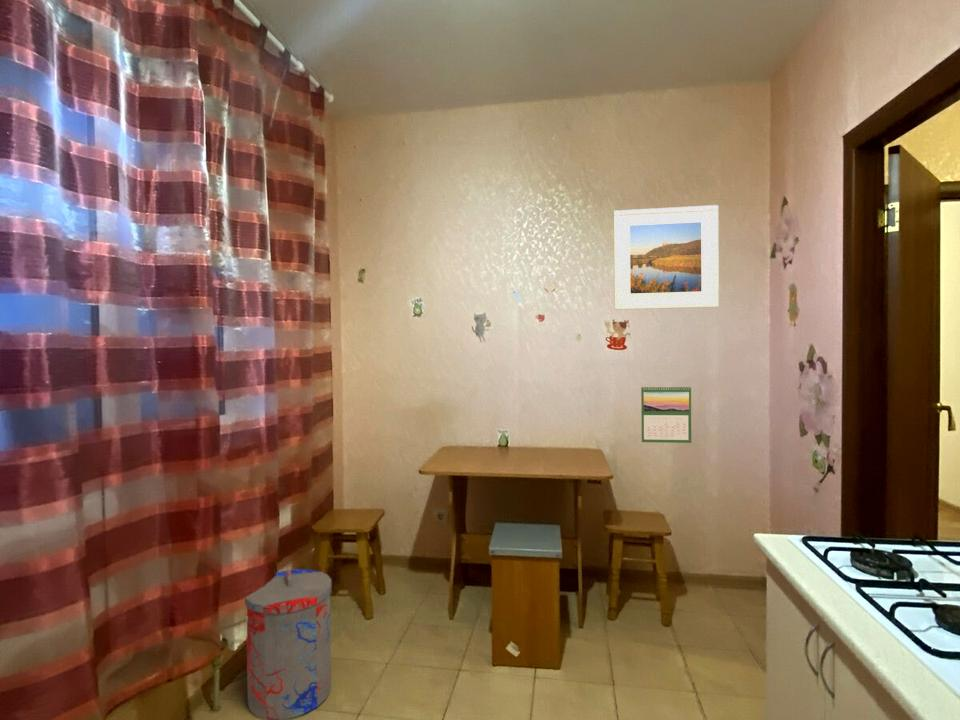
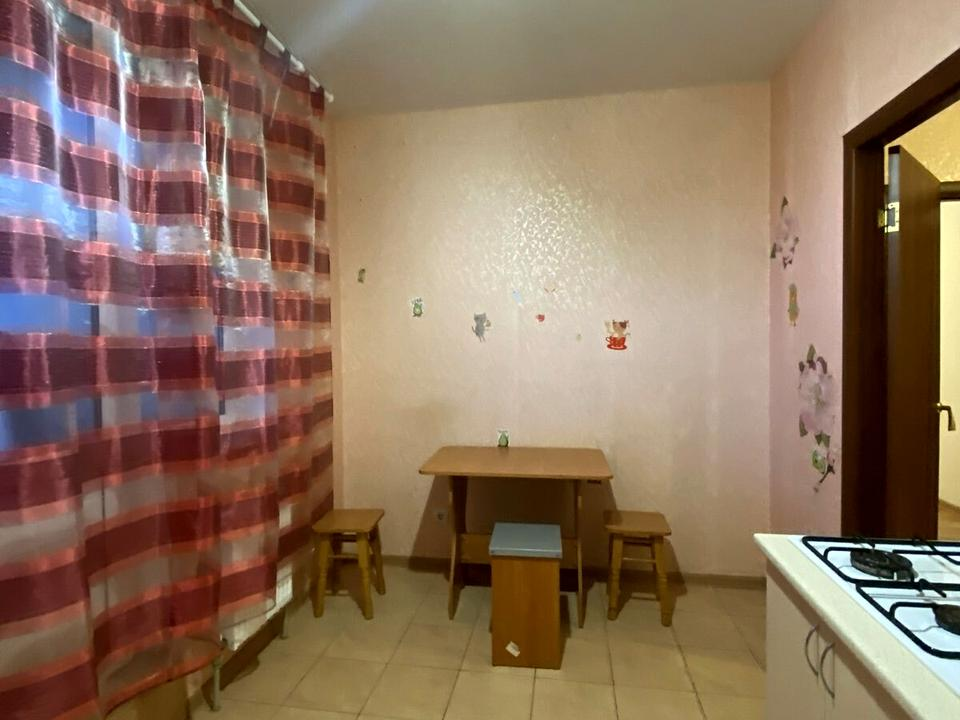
- trash can [244,568,333,720]
- calendar [640,384,692,444]
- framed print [613,204,720,311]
